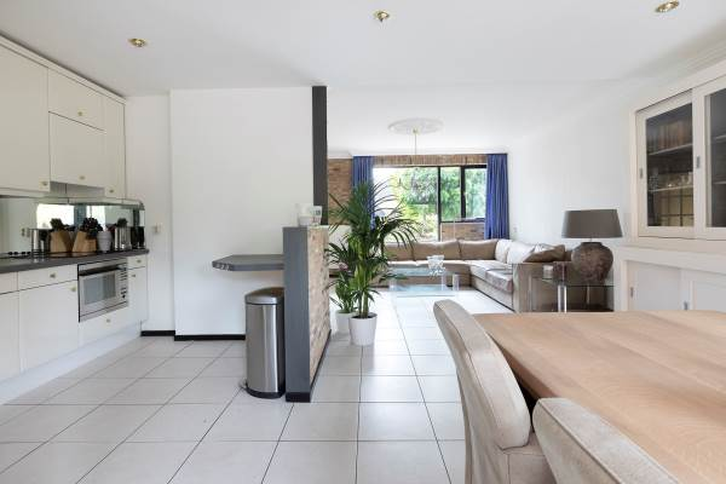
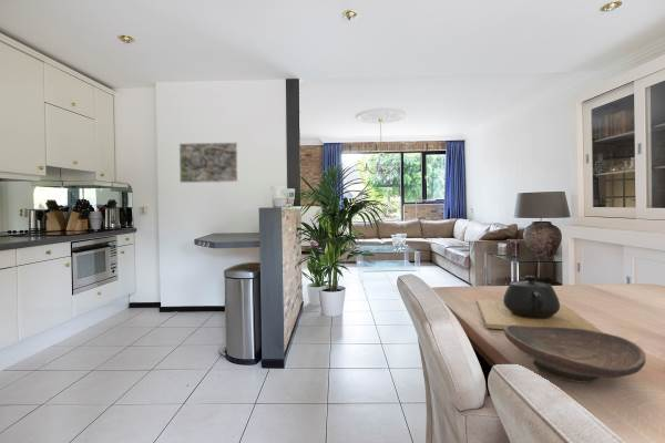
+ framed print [178,142,239,184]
+ decorative bowl [503,324,647,384]
+ teapot [475,275,603,332]
